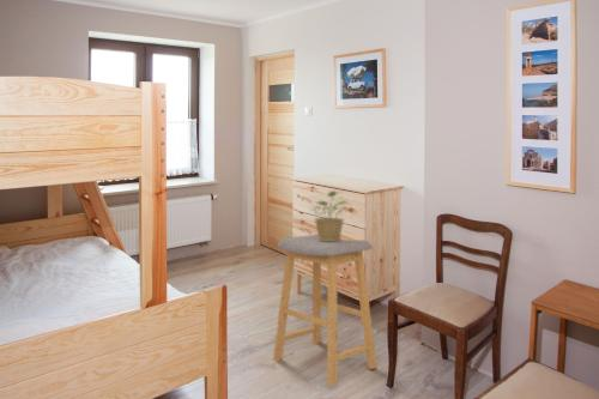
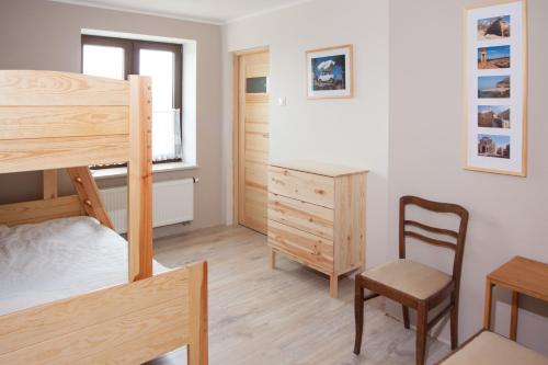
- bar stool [272,234,379,387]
- potted plant [310,189,352,241]
